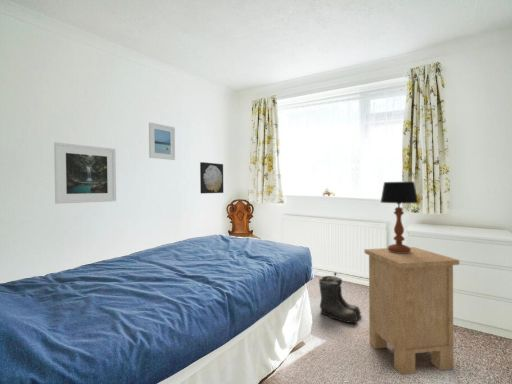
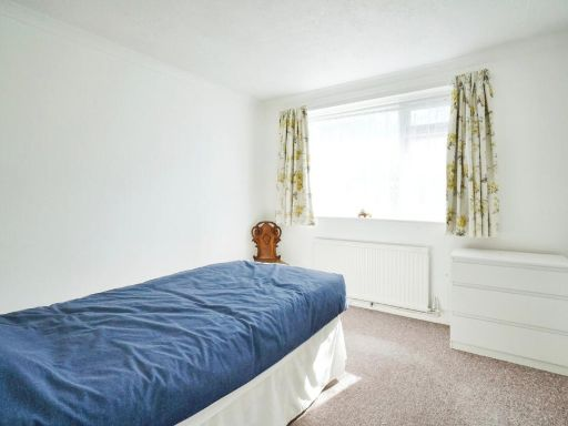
- table lamp [380,181,419,253]
- boots [318,275,362,324]
- nightstand [364,246,460,376]
- wall art [199,161,224,194]
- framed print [148,121,176,161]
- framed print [53,141,117,205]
